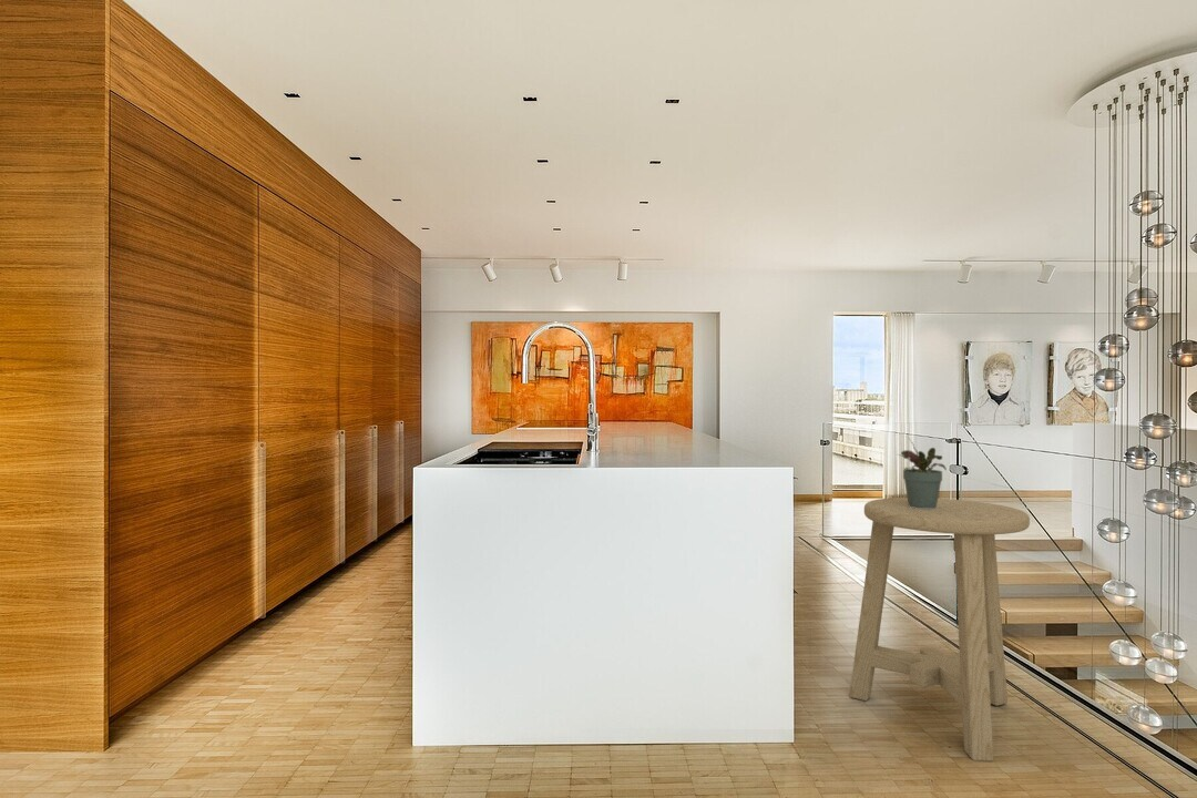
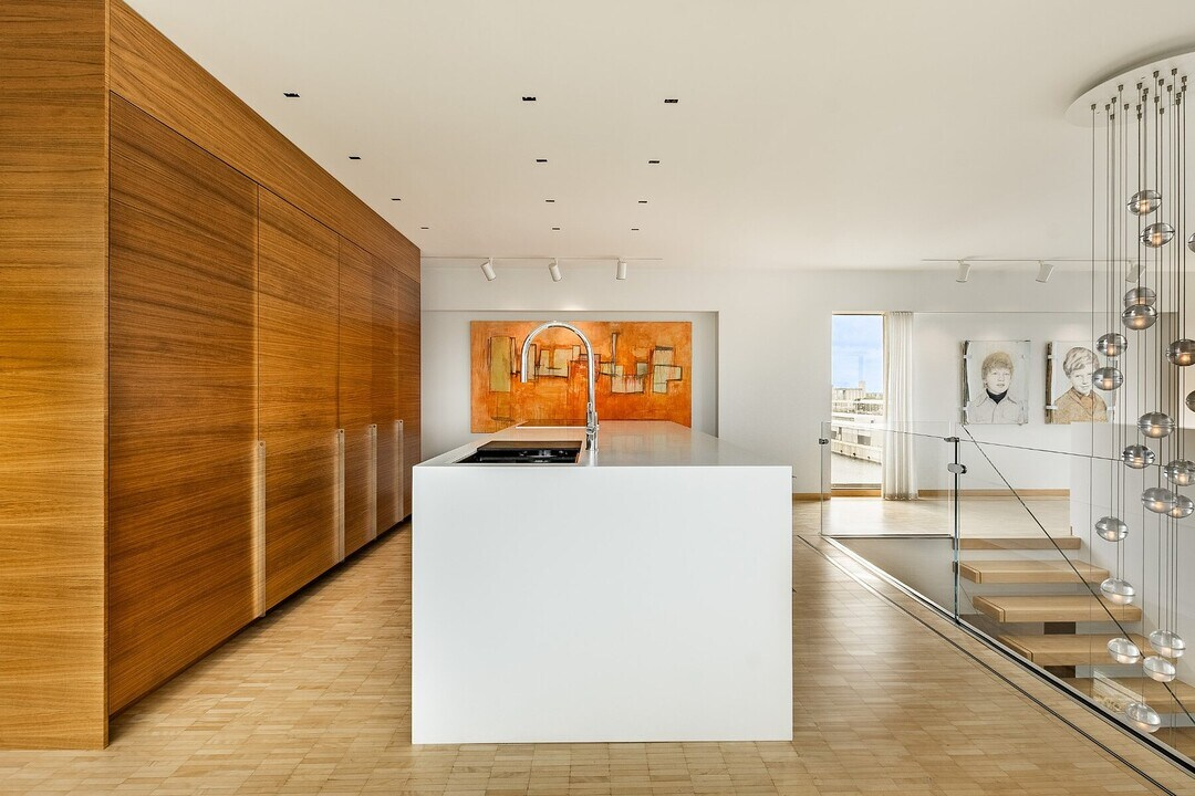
- stool [849,497,1031,763]
- potted plant [897,438,948,509]
